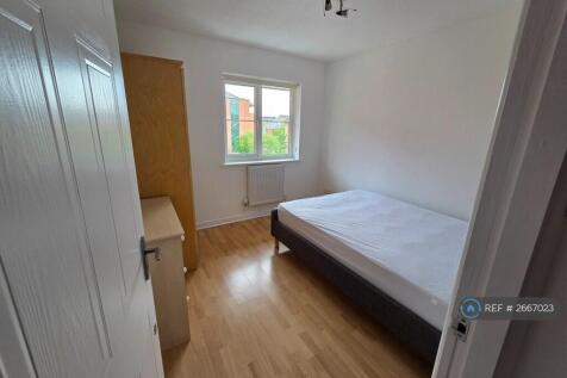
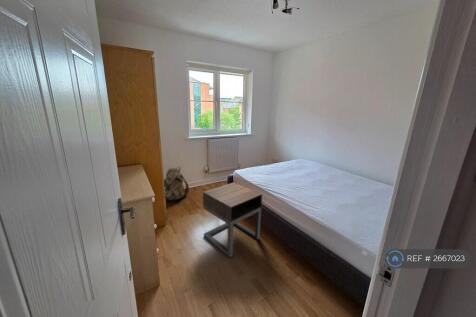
+ nightstand [202,182,263,258]
+ backpack [163,166,190,202]
